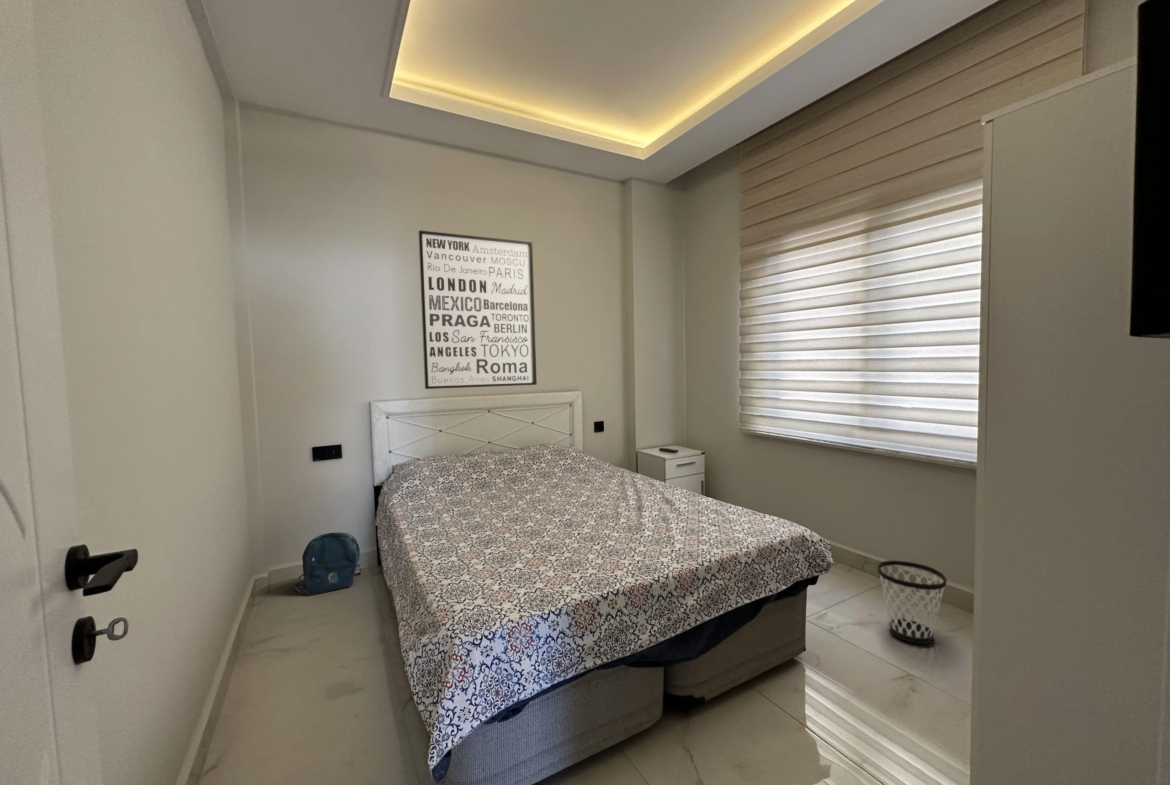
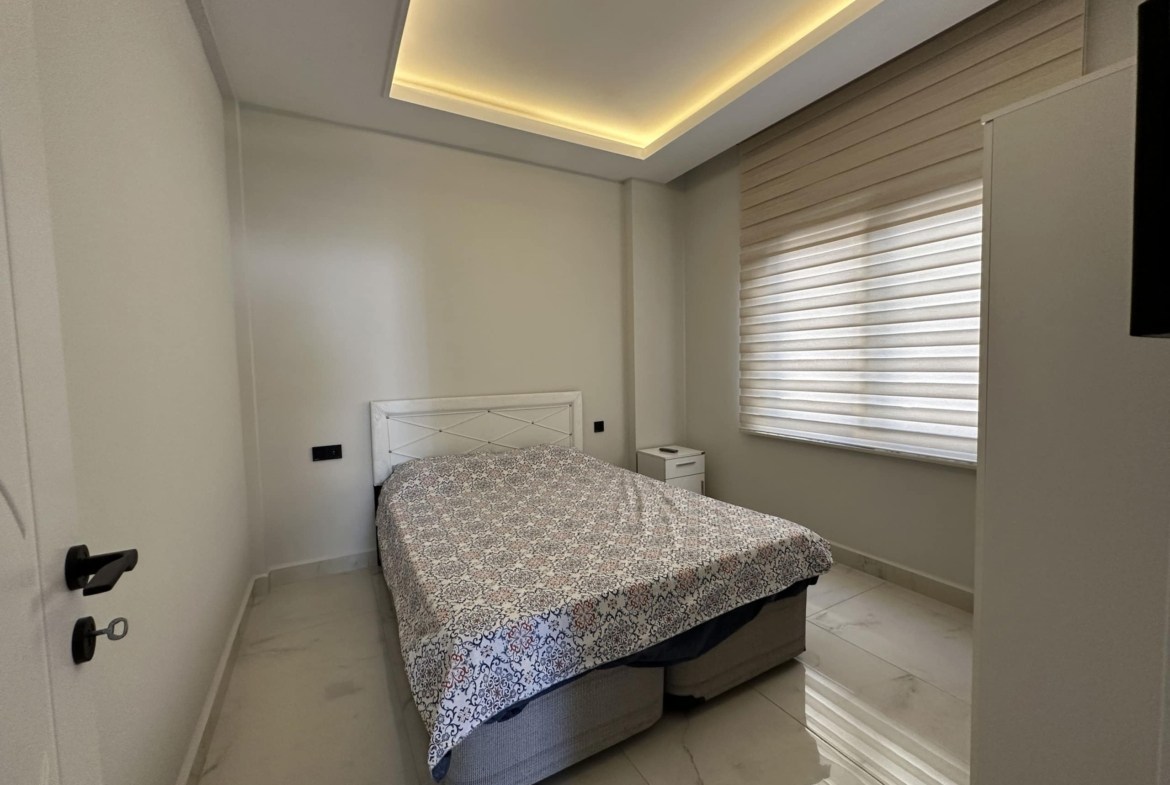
- wall art [417,229,538,390]
- backpack [294,531,362,597]
- wastebasket [876,559,948,645]
